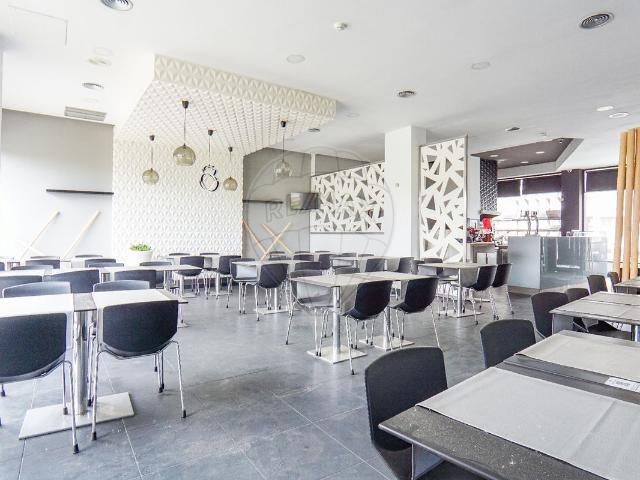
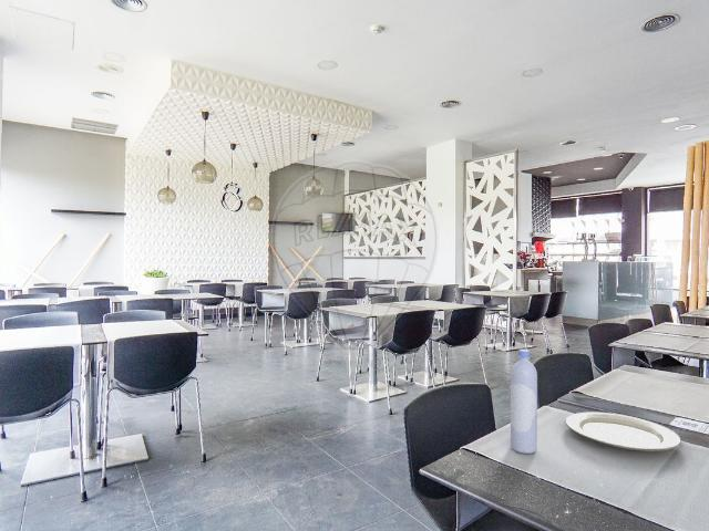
+ bottle [510,348,538,455]
+ chinaware [565,412,682,452]
